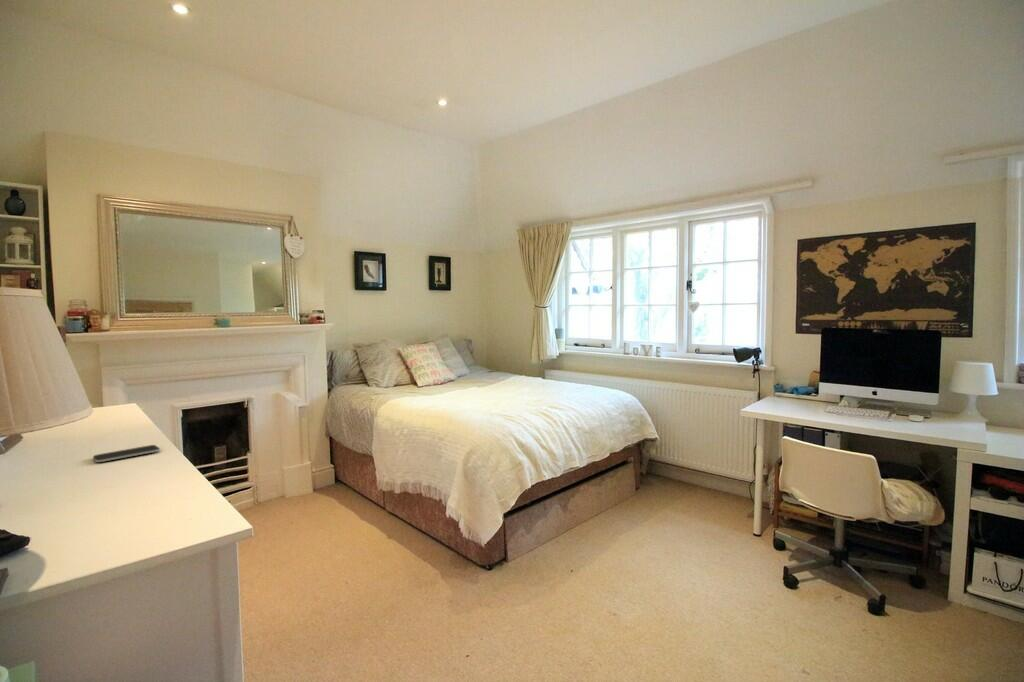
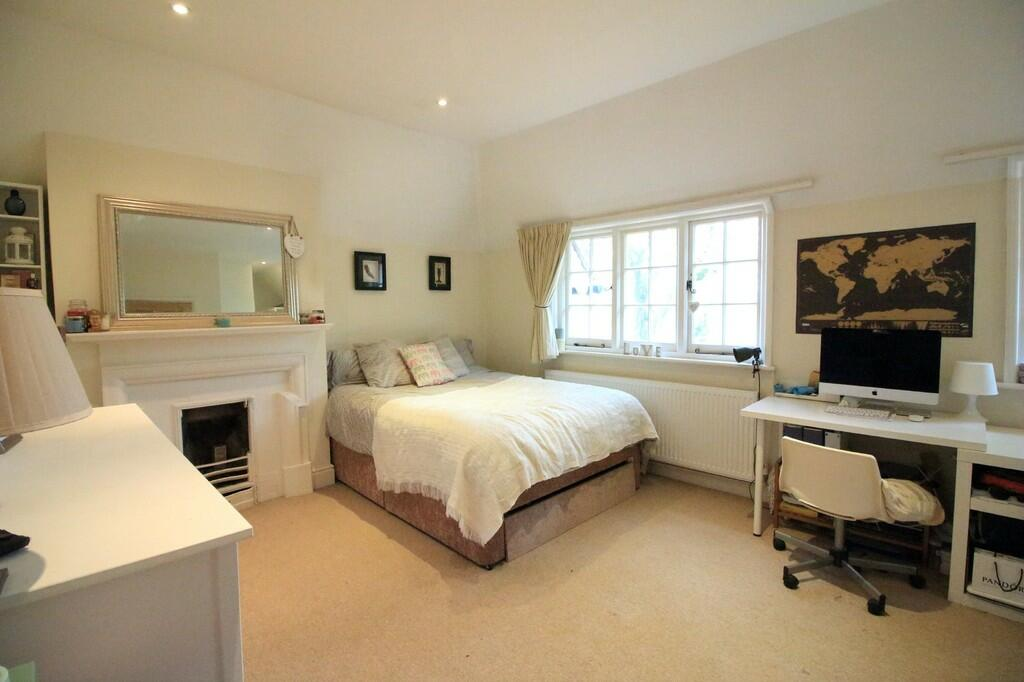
- smartphone [92,444,161,463]
